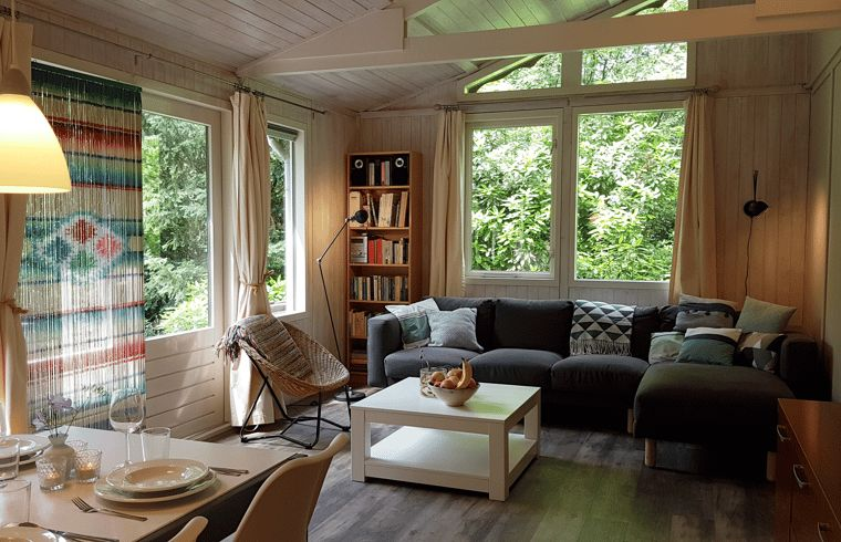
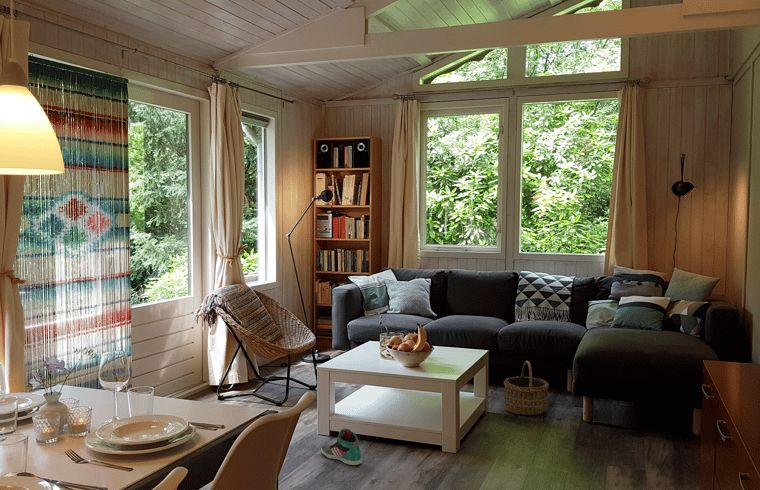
+ wicker basket [503,360,550,416]
+ sneaker [320,428,363,466]
